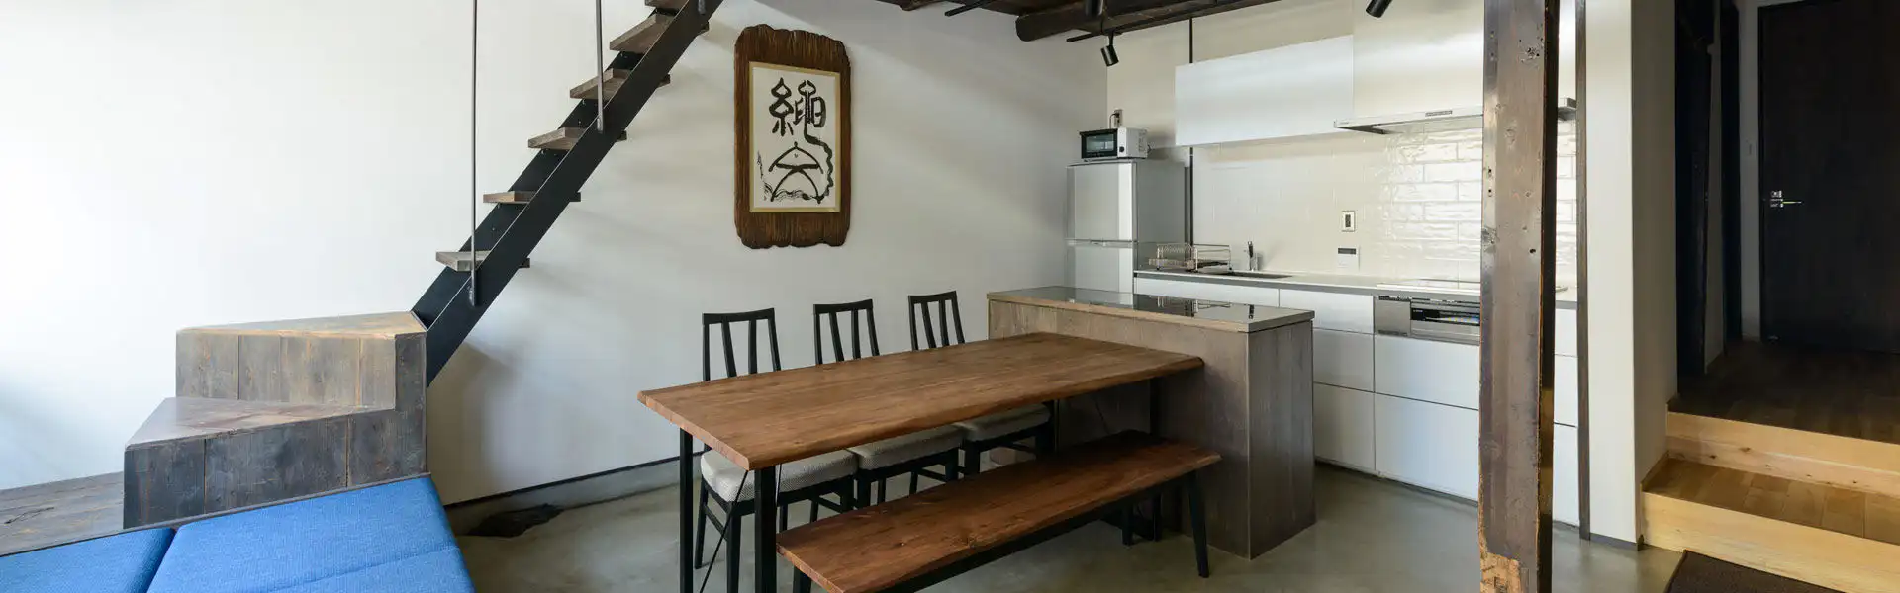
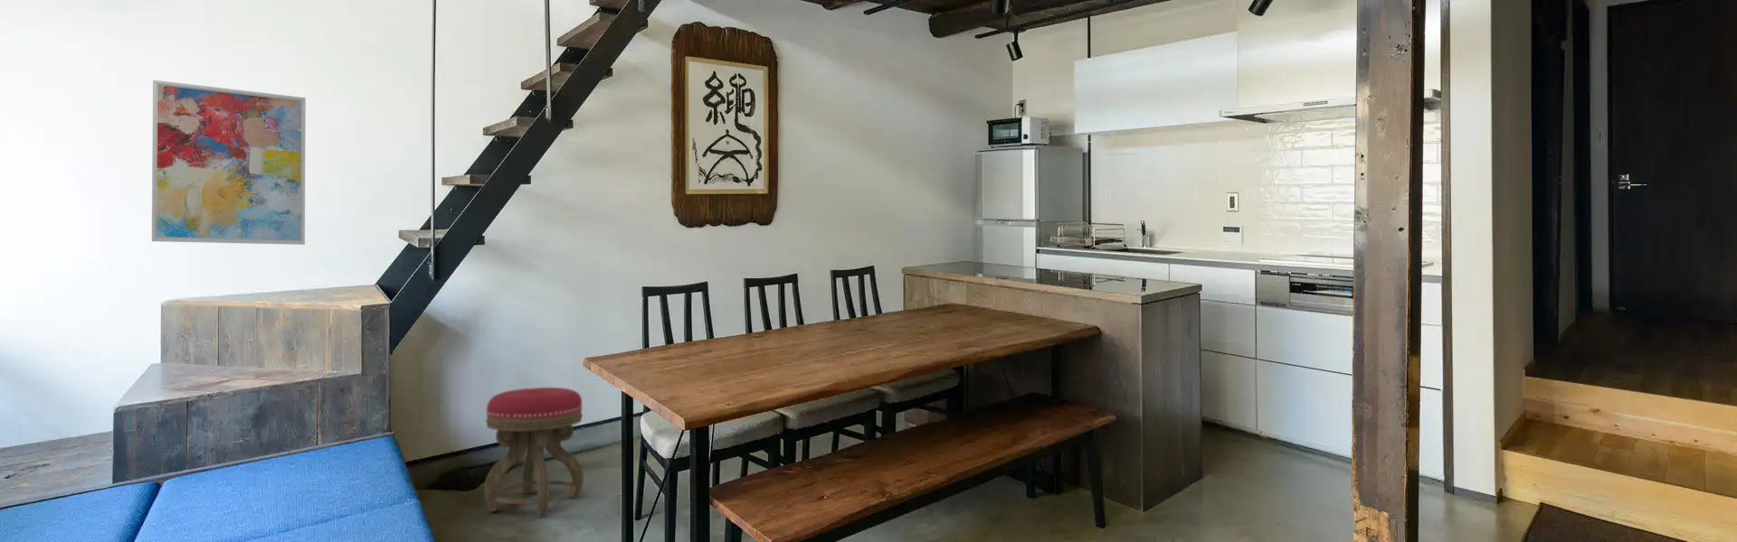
+ wall art [151,80,307,246]
+ stool [483,387,585,515]
